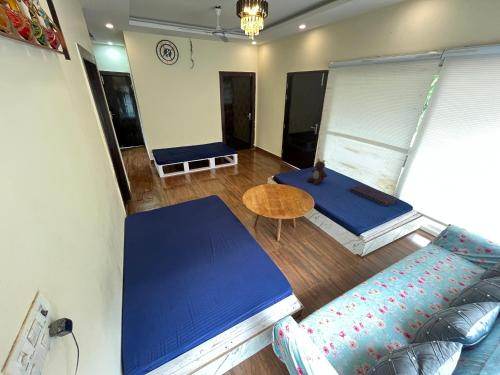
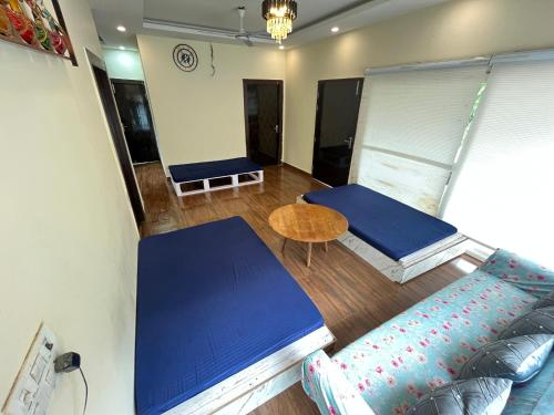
- cushion [349,184,400,207]
- teddy bear [306,158,328,186]
